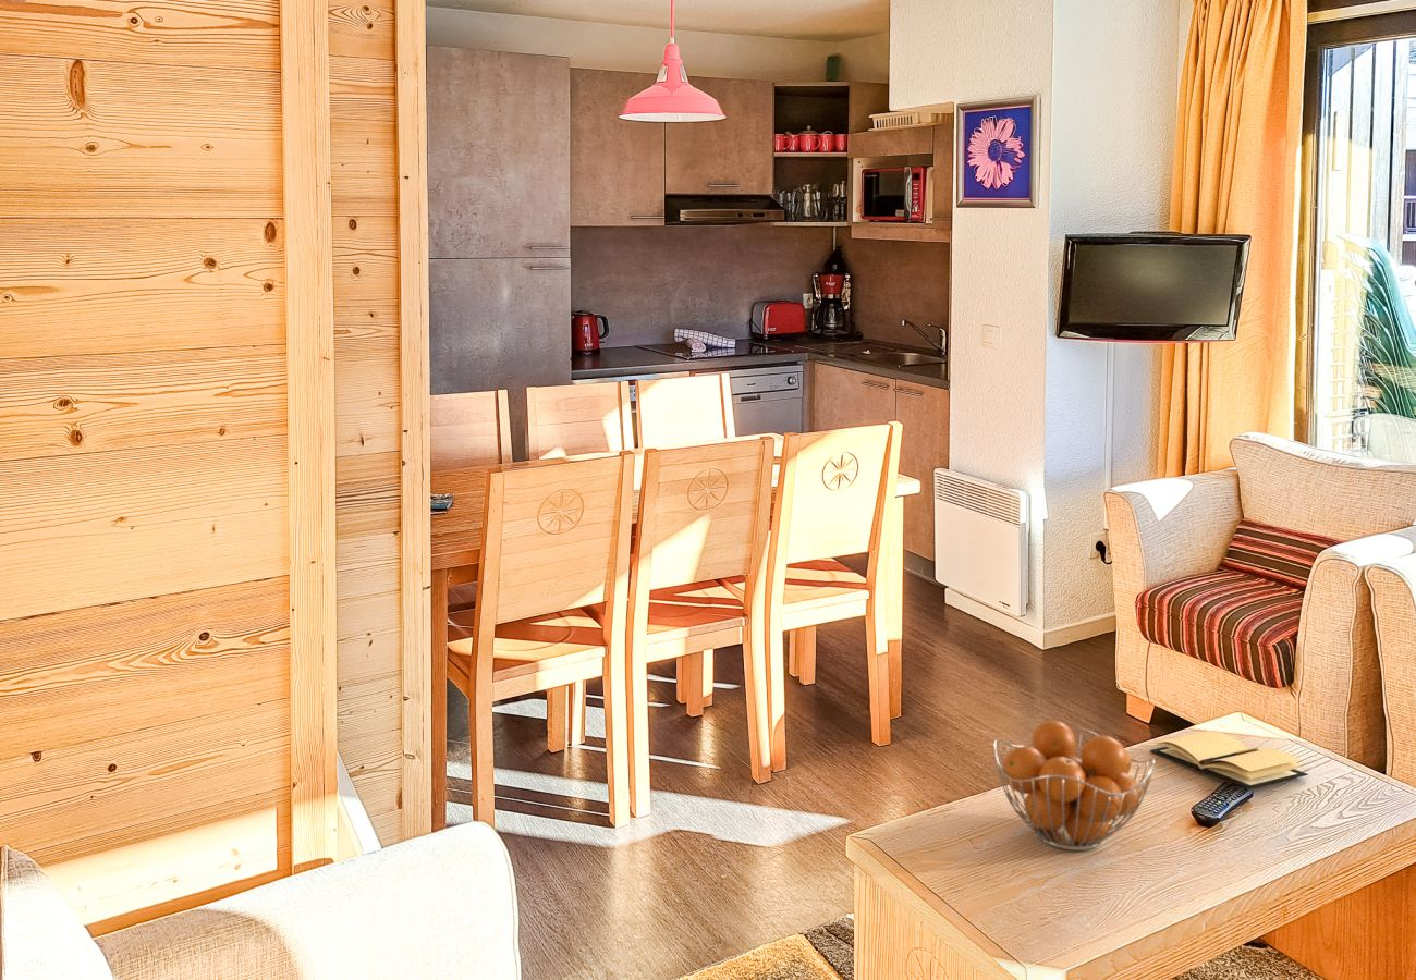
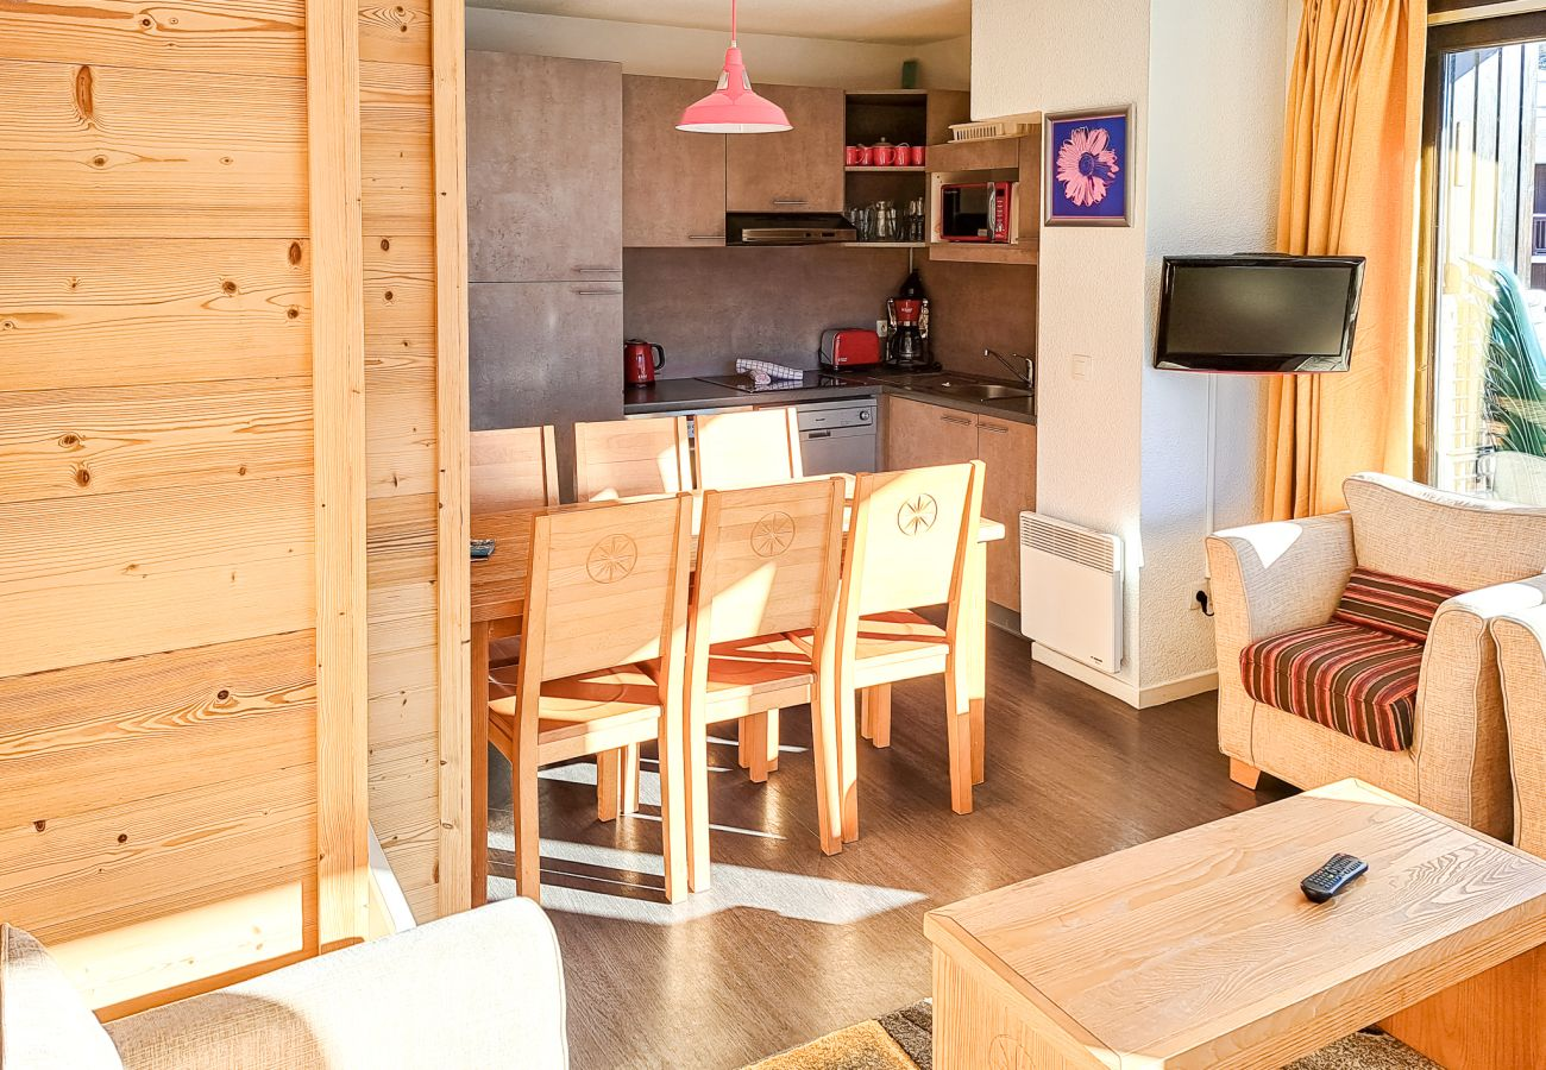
- fruit basket [992,720,1156,852]
- book [1149,730,1309,791]
